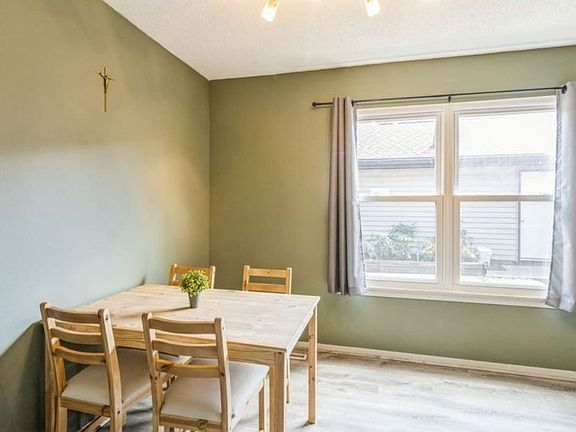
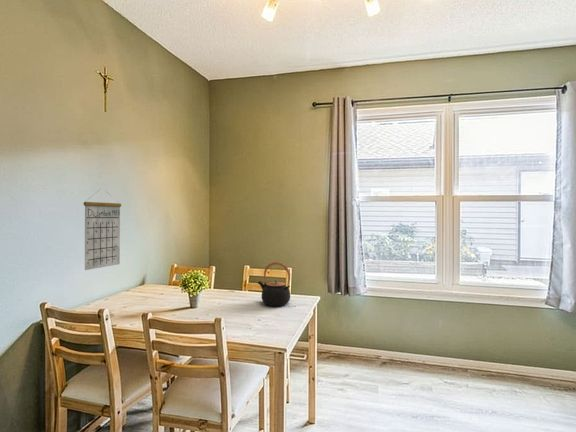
+ calendar [83,189,122,271]
+ teapot [257,261,291,307]
